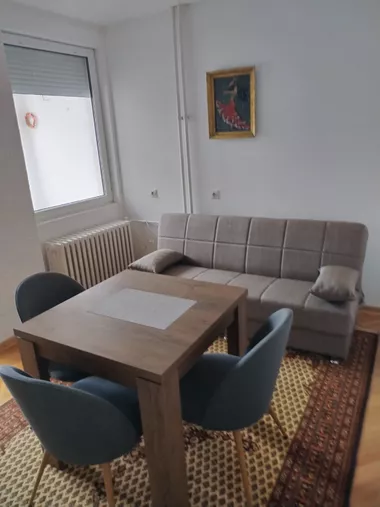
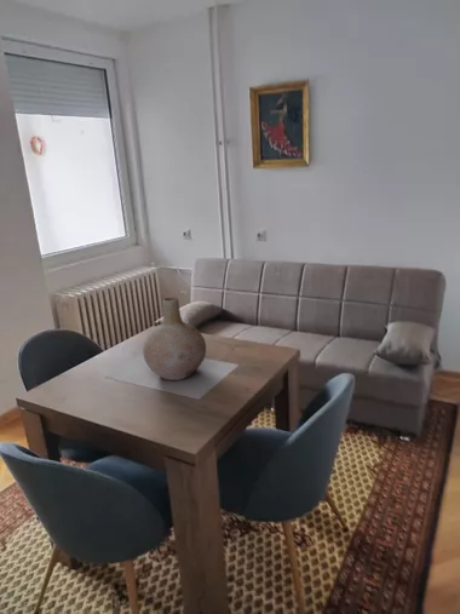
+ vase [142,295,207,381]
